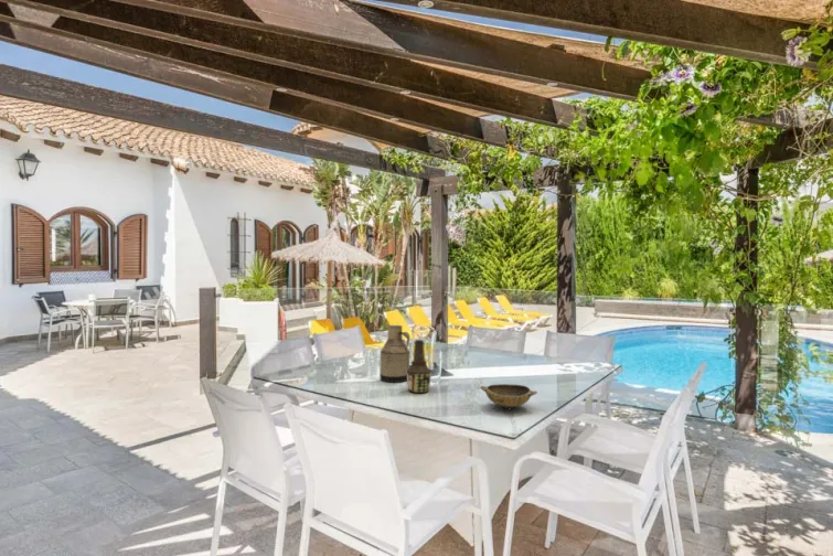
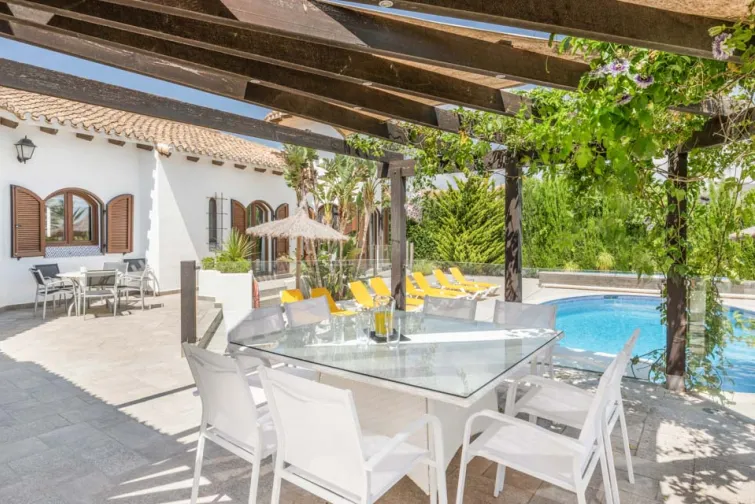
- bowl [480,383,538,410]
- milk can [380,323,412,384]
- bottle [406,339,432,394]
